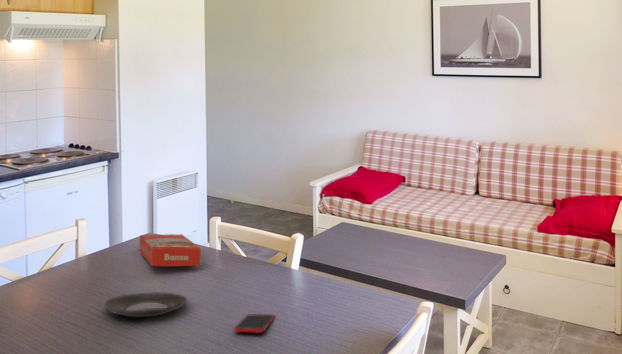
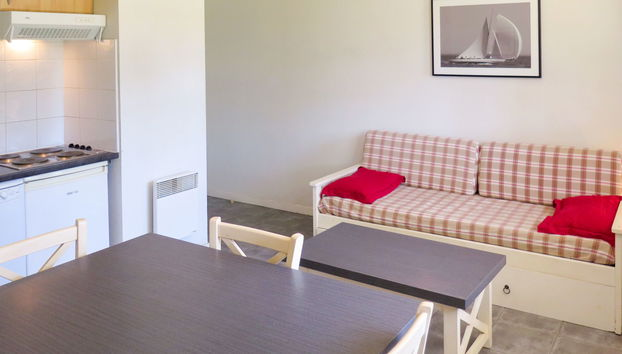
- cell phone [233,313,276,334]
- macaroni box [138,233,202,267]
- tart tin [103,291,188,319]
